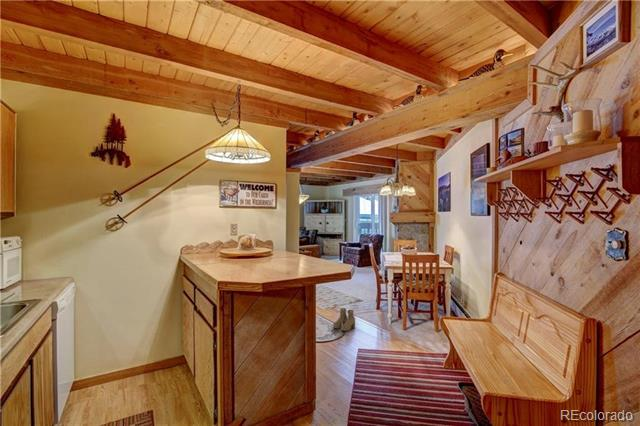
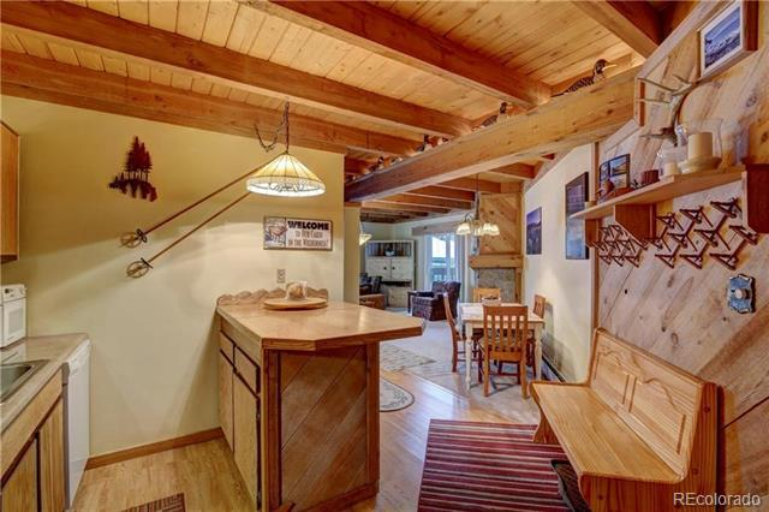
- boots [332,307,356,332]
